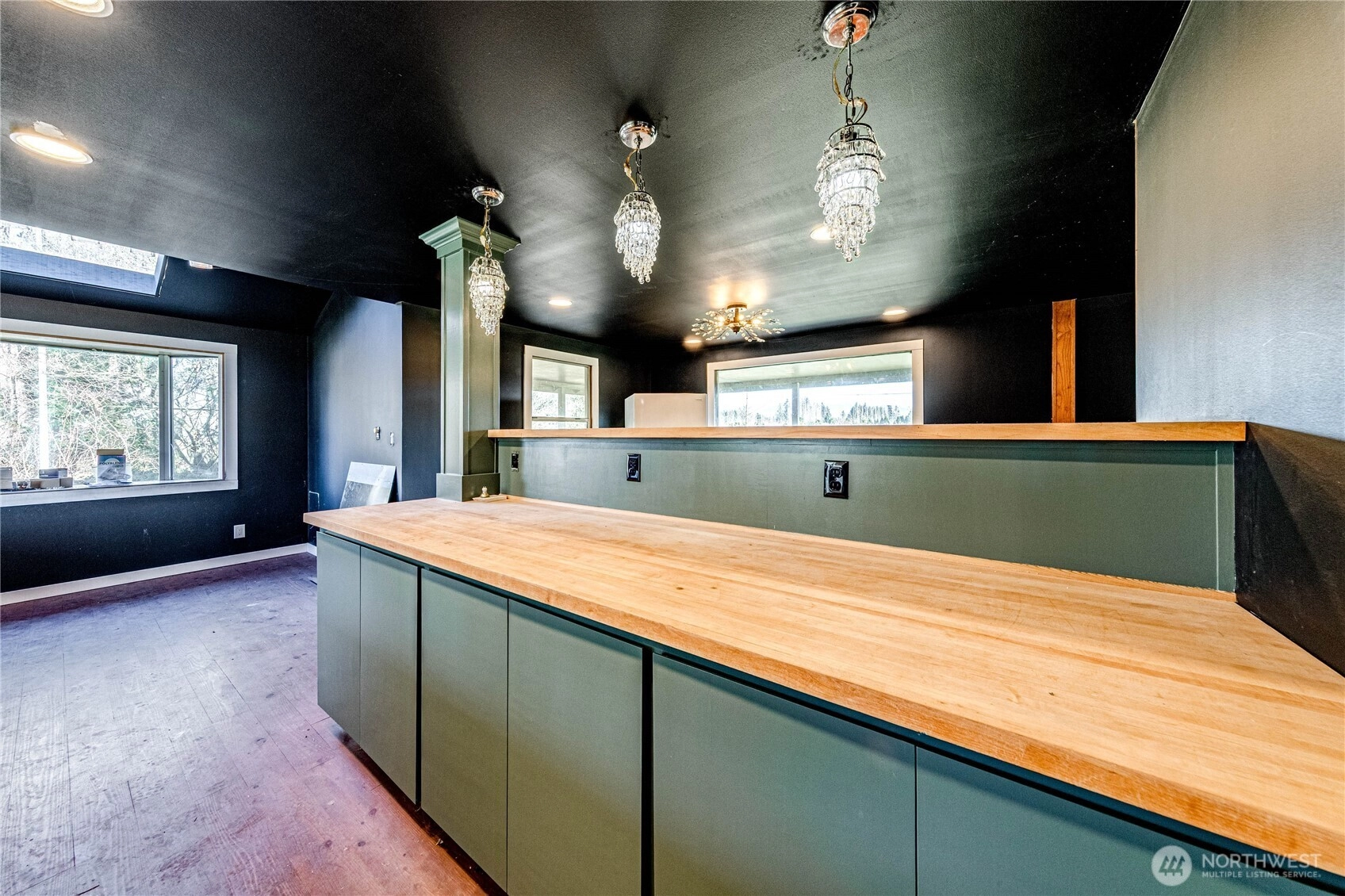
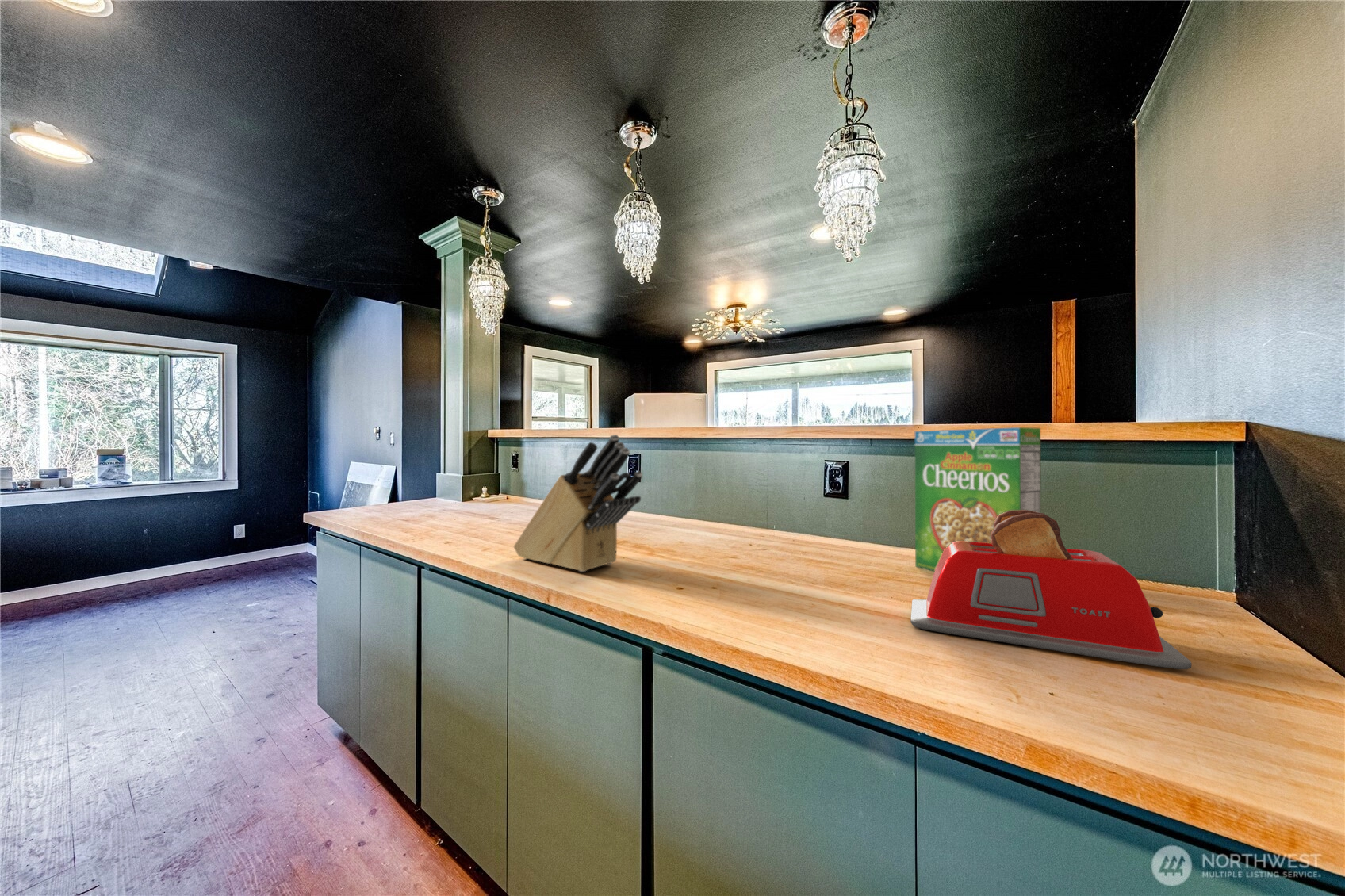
+ cereal box [914,427,1042,572]
+ toaster [910,510,1192,670]
+ knife block [513,434,643,572]
